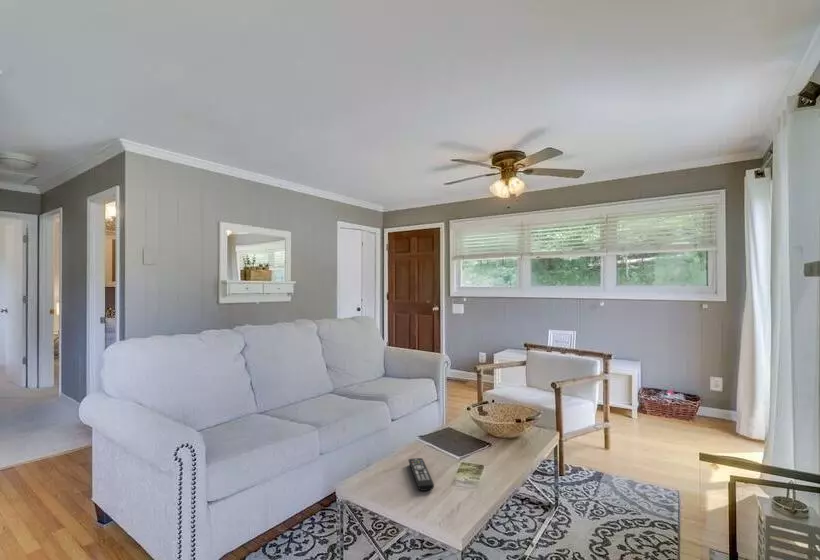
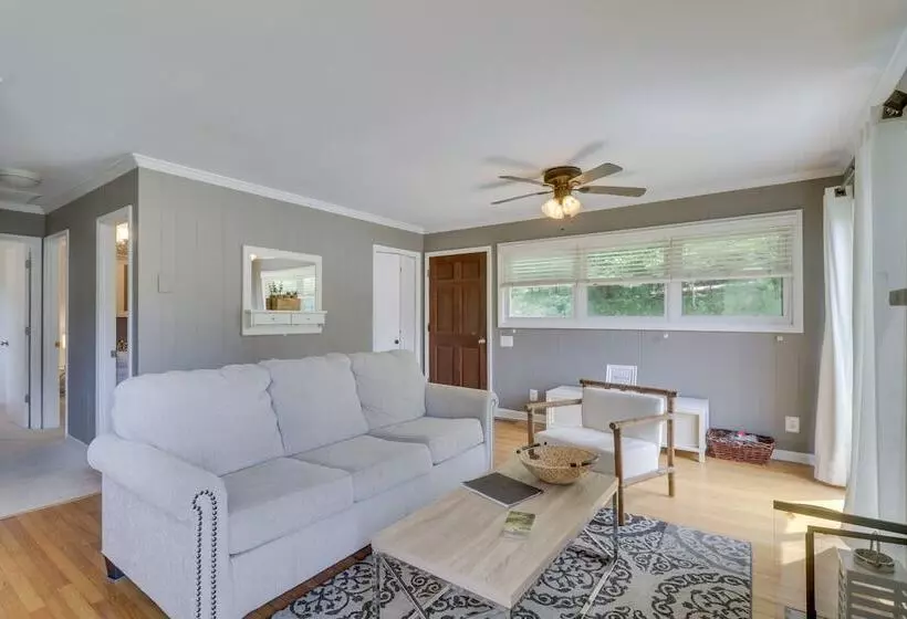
- remote control [408,457,435,492]
